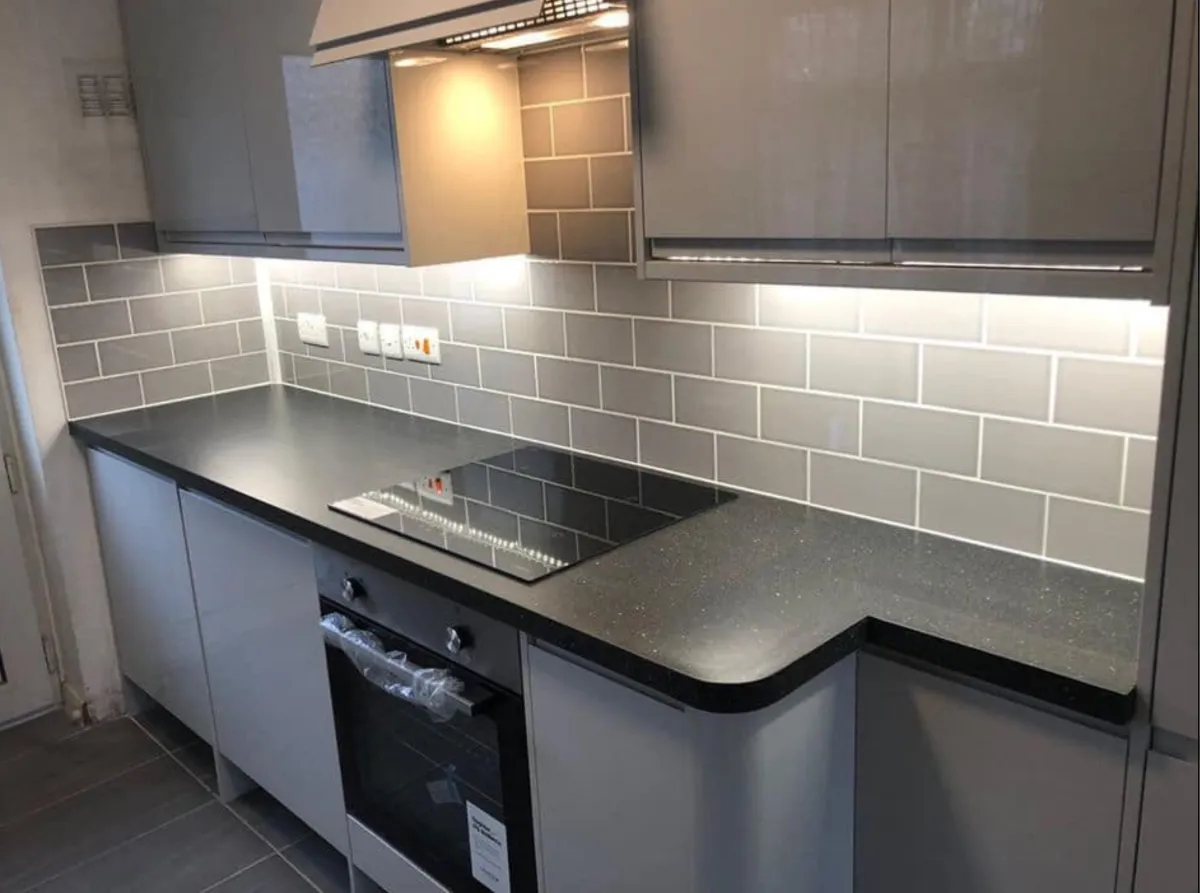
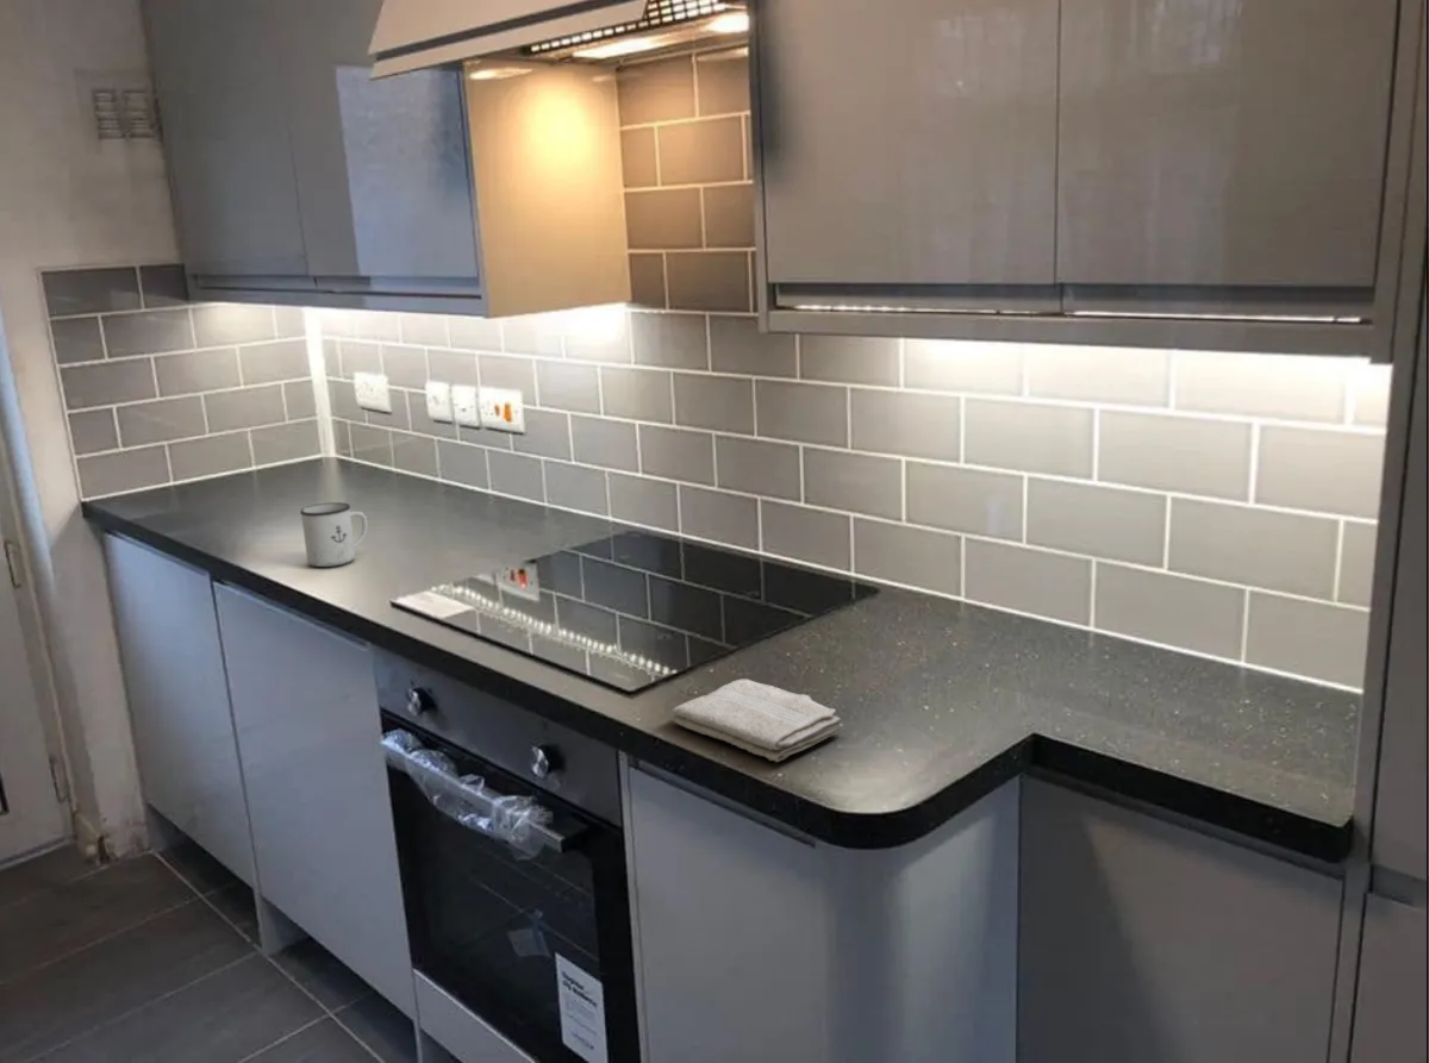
+ washcloth [669,677,844,763]
+ mug [299,501,368,568]
